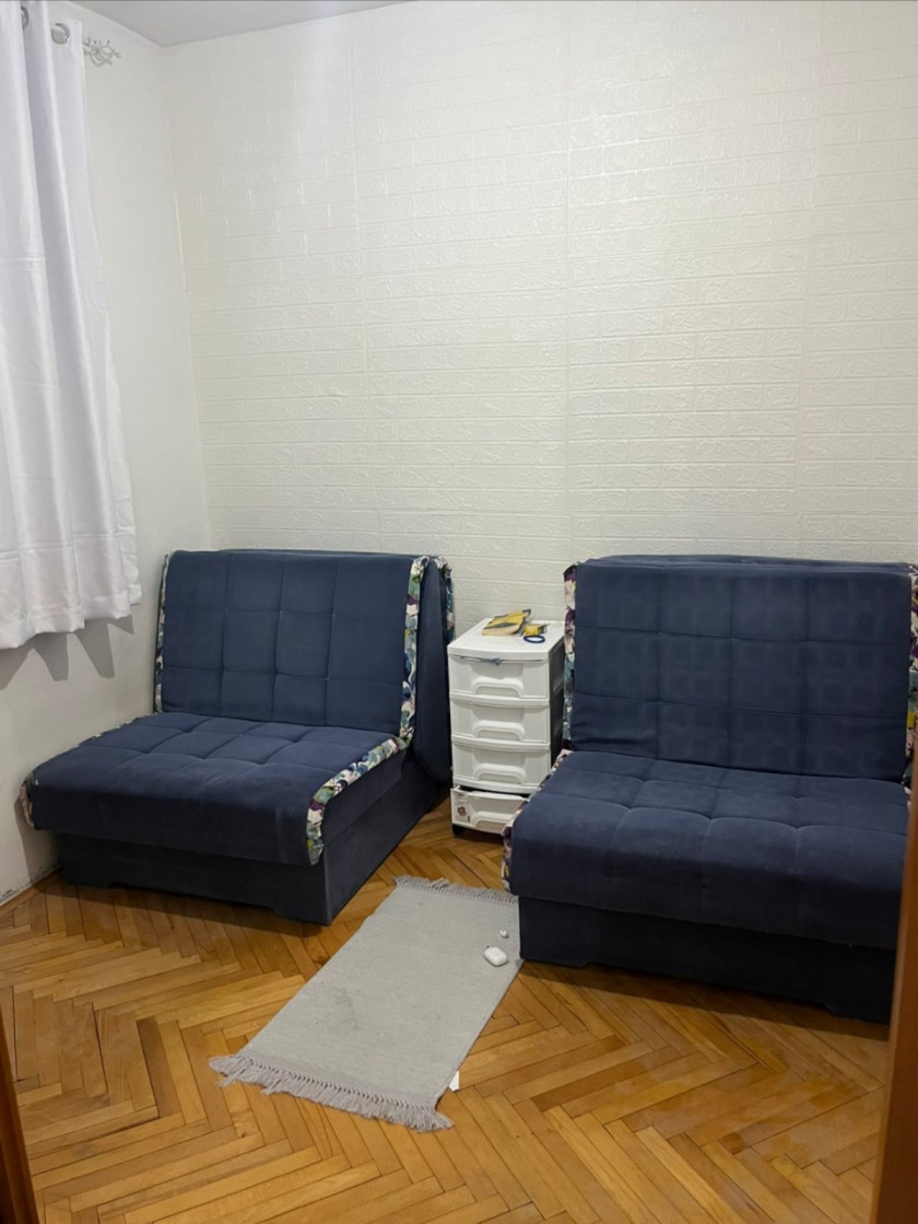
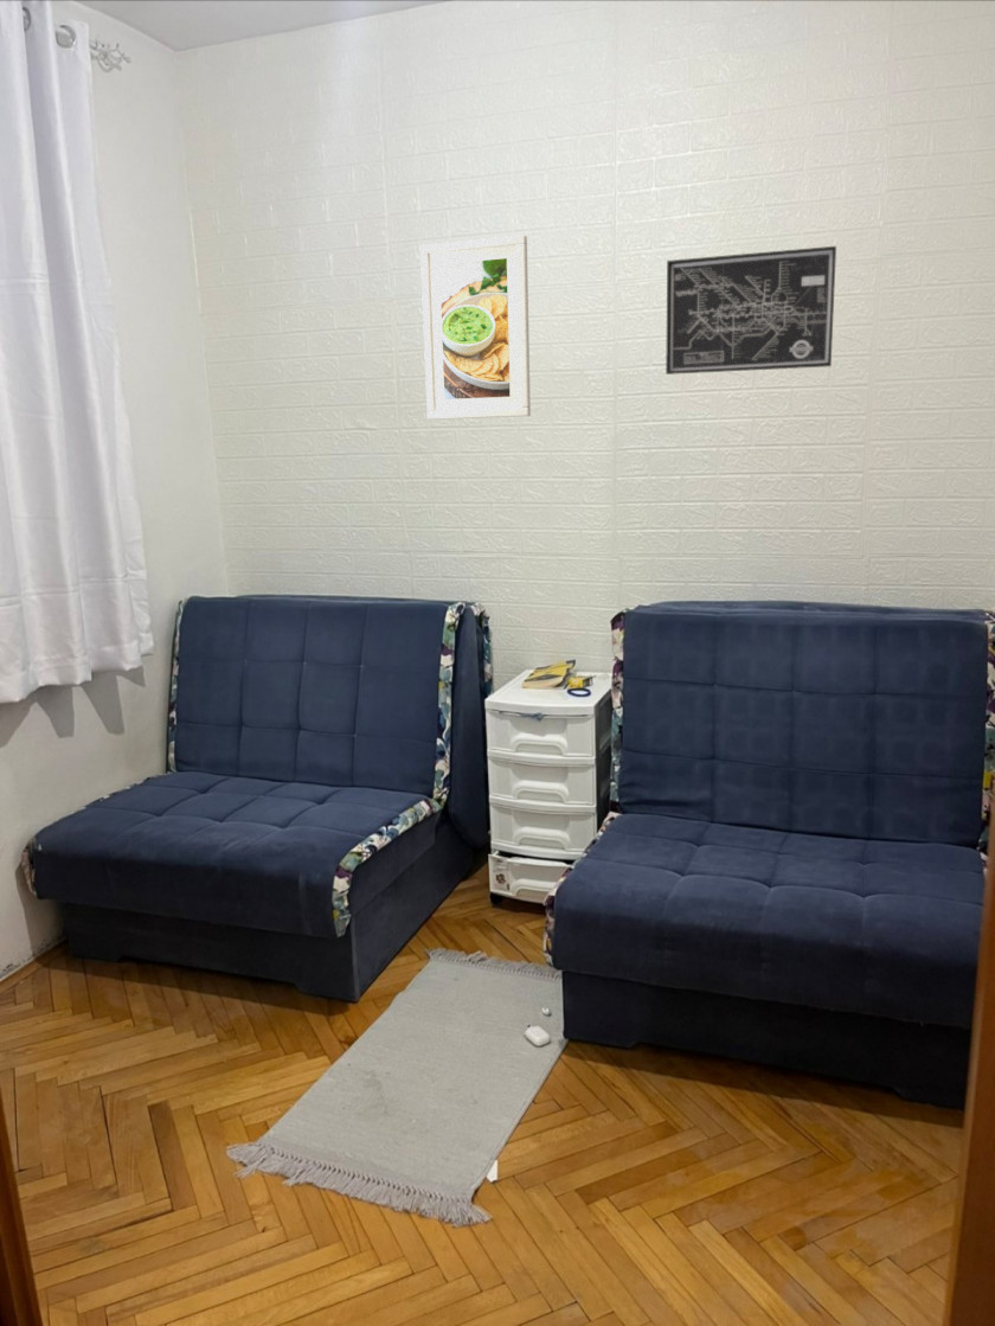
+ wall art [665,245,837,376]
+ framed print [419,233,532,421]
